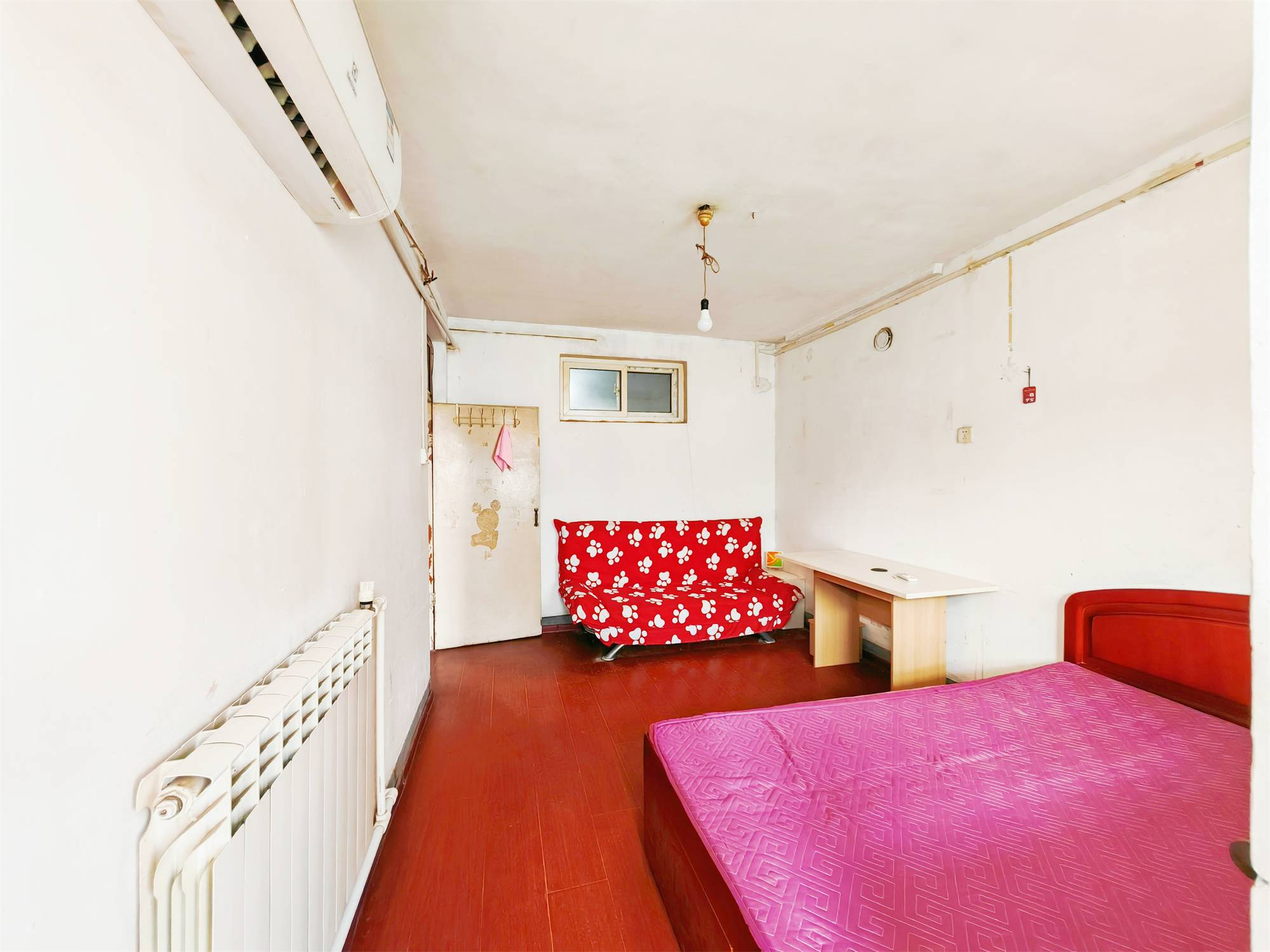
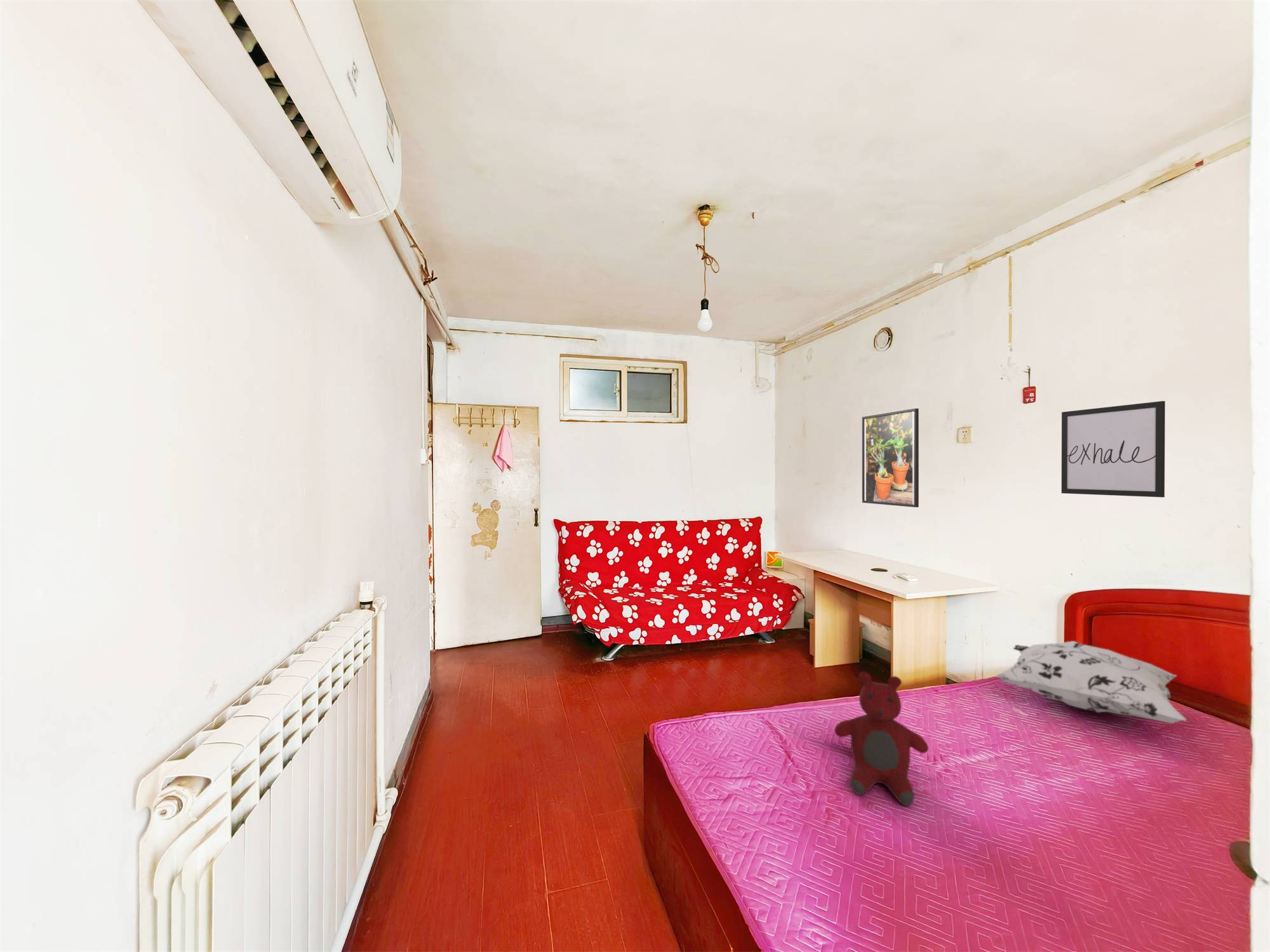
+ wall art [1061,400,1166,498]
+ decorative pillow [994,640,1187,724]
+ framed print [862,407,919,508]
+ teddy bear [834,671,929,806]
